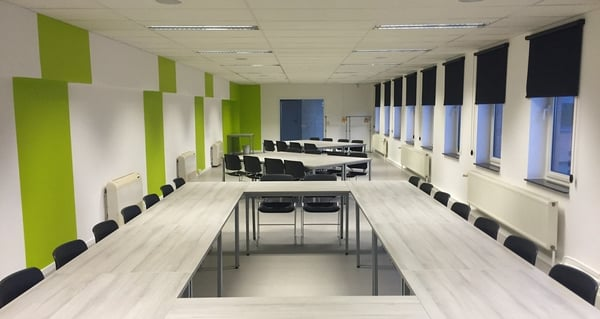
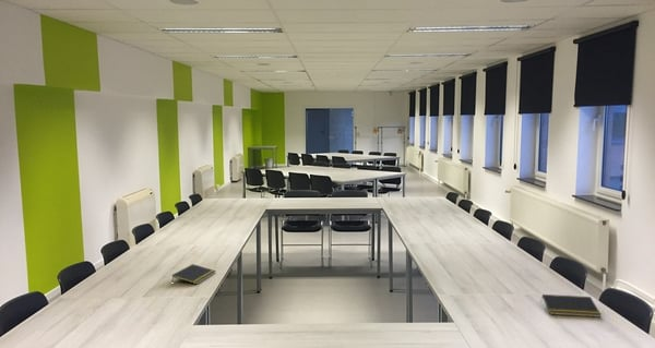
+ notepad [539,293,603,319]
+ notepad [171,263,217,286]
